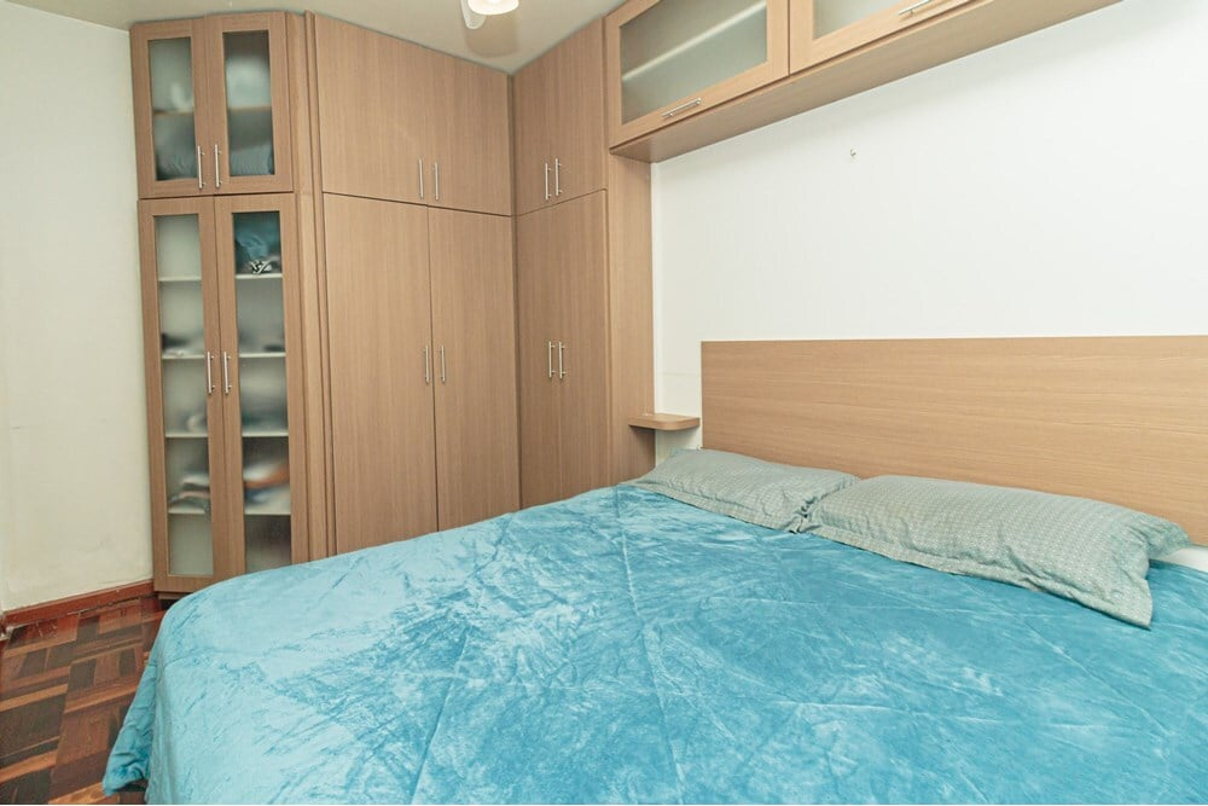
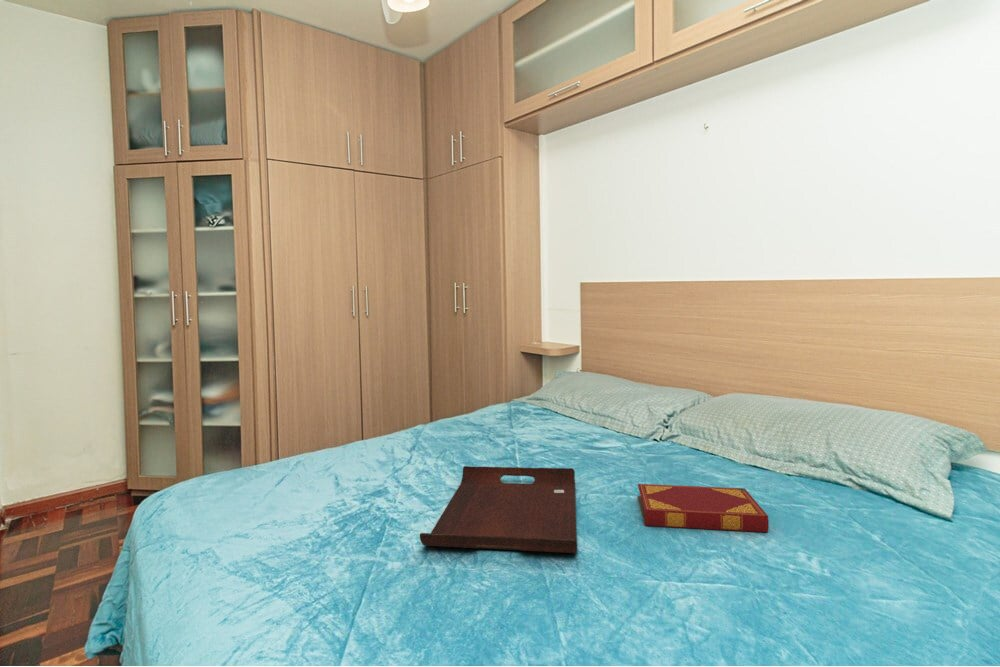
+ serving tray [419,465,578,554]
+ hardback book [637,483,770,533]
